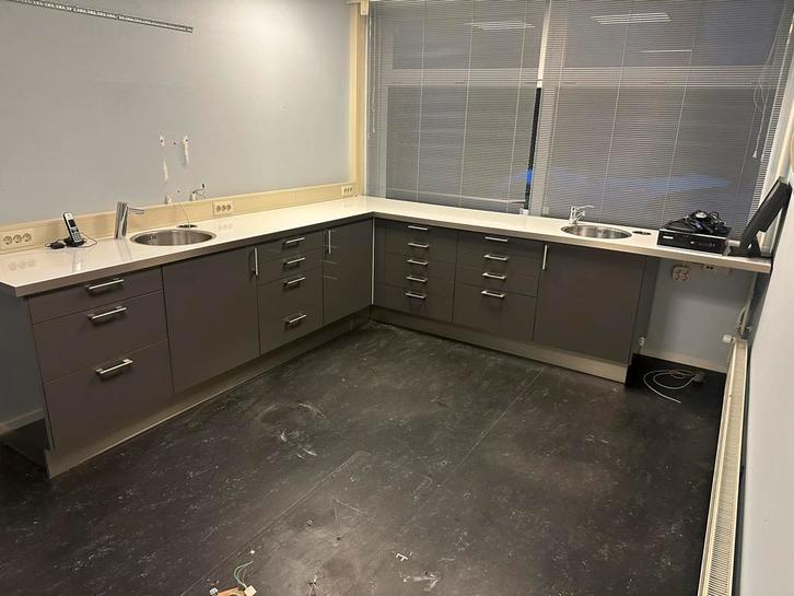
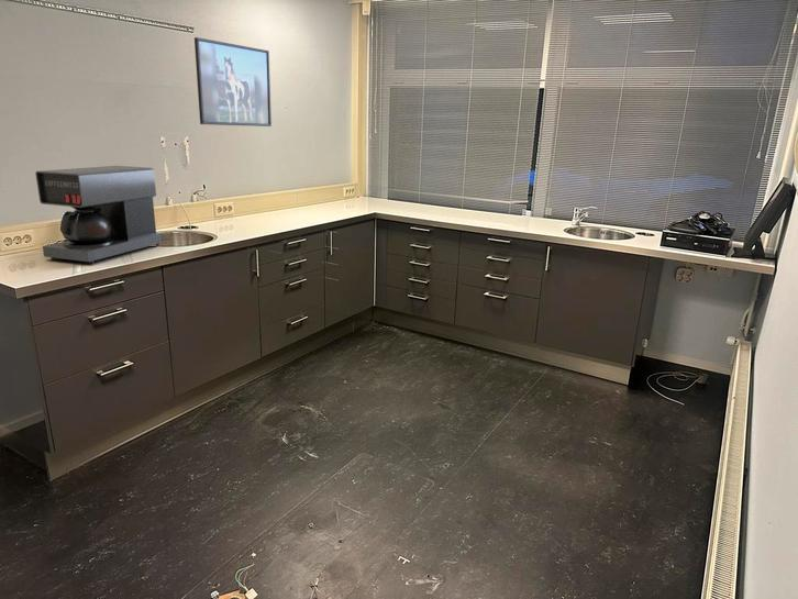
+ coffee maker [34,165,163,265]
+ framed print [193,36,273,127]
